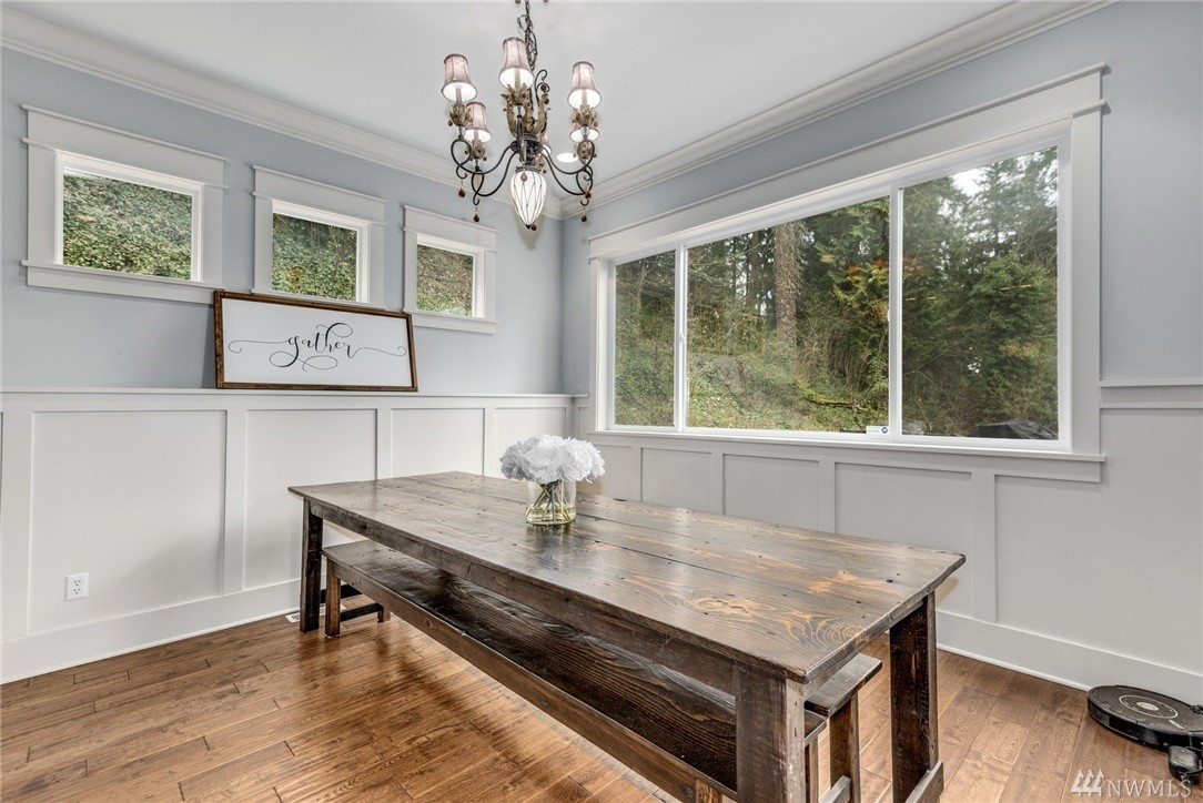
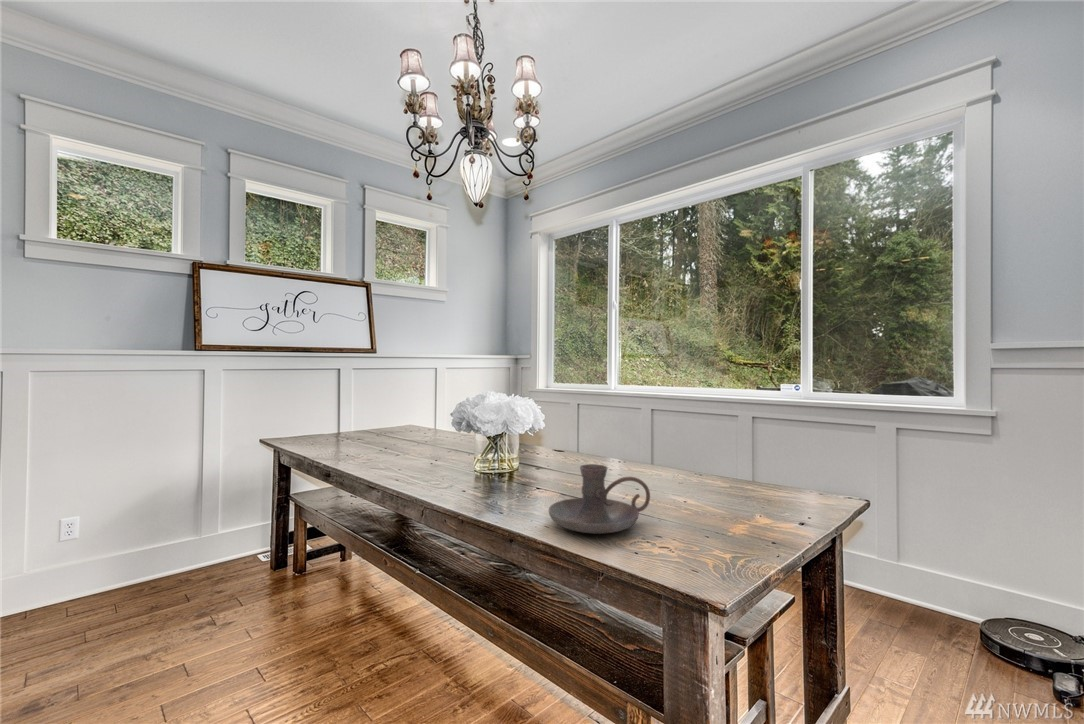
+ candle holder [548,463,651,535]
